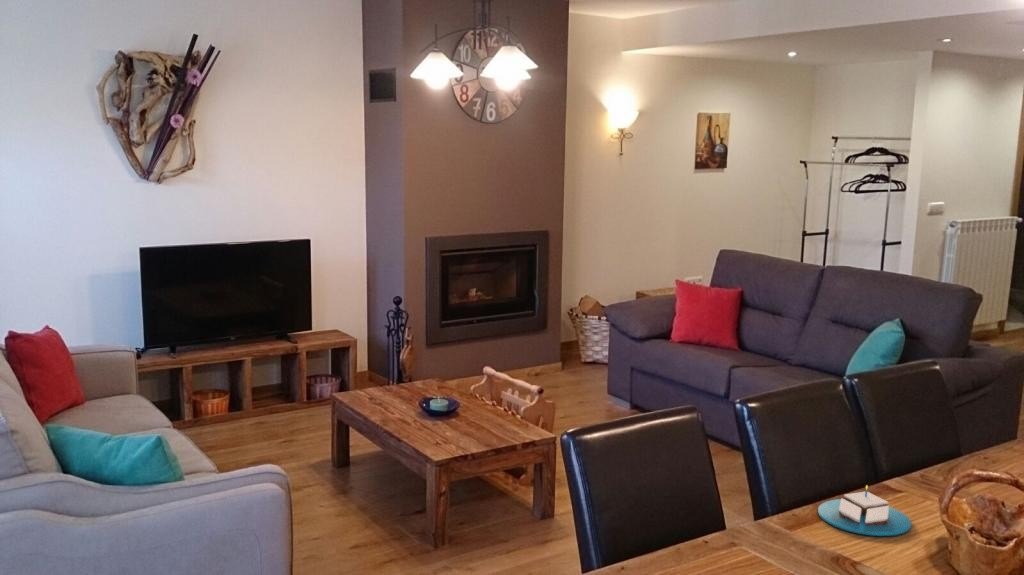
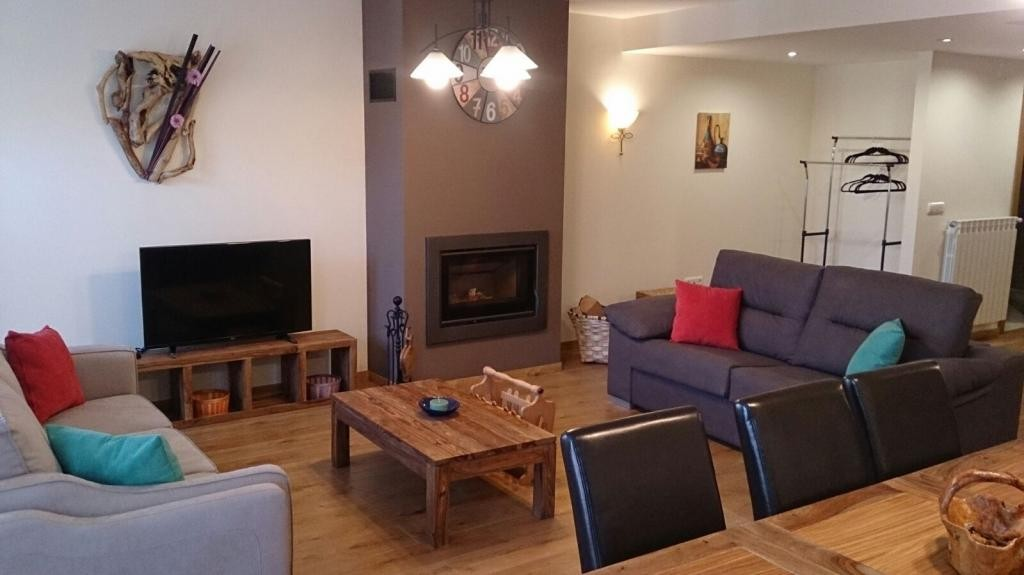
- candle [817,484,912,537]
